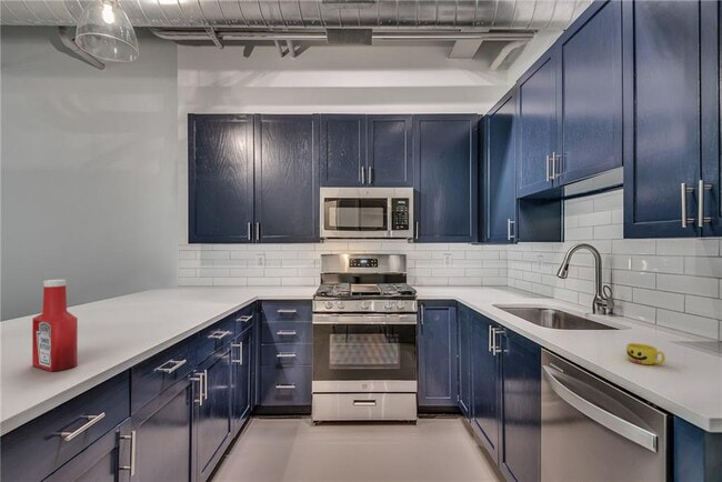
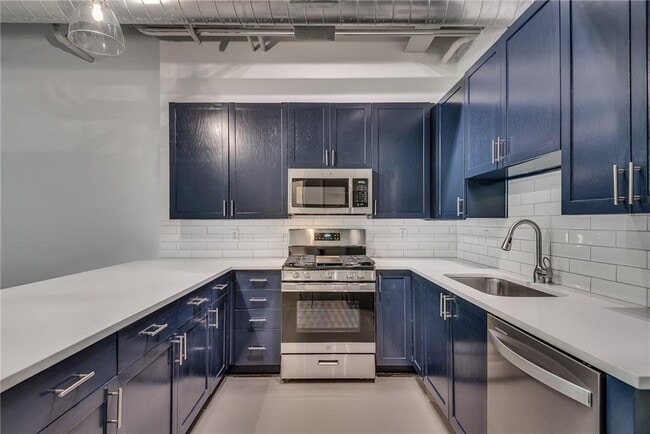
- soap bottle [31,279,79,372]
- cup [625,342,666,365]
